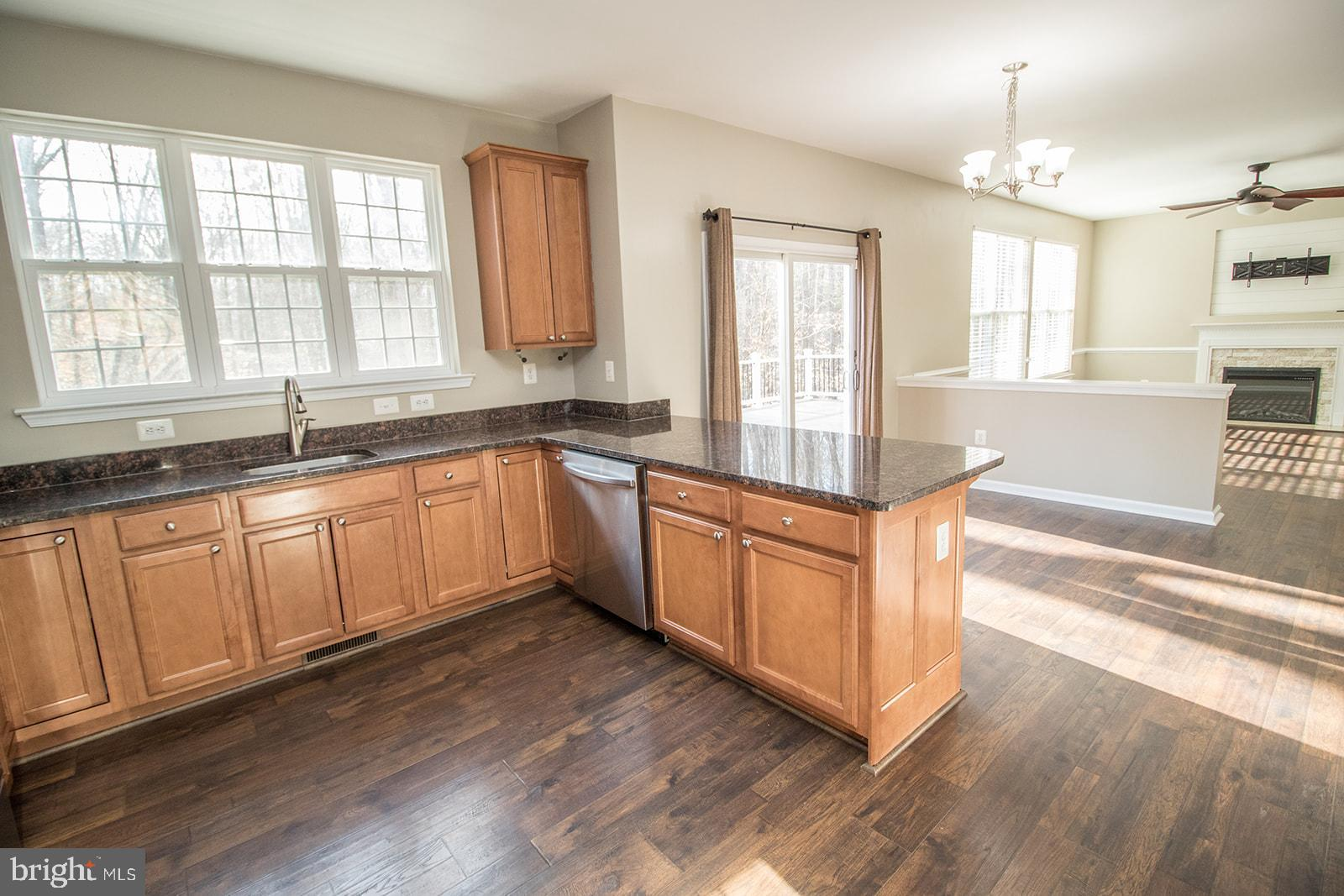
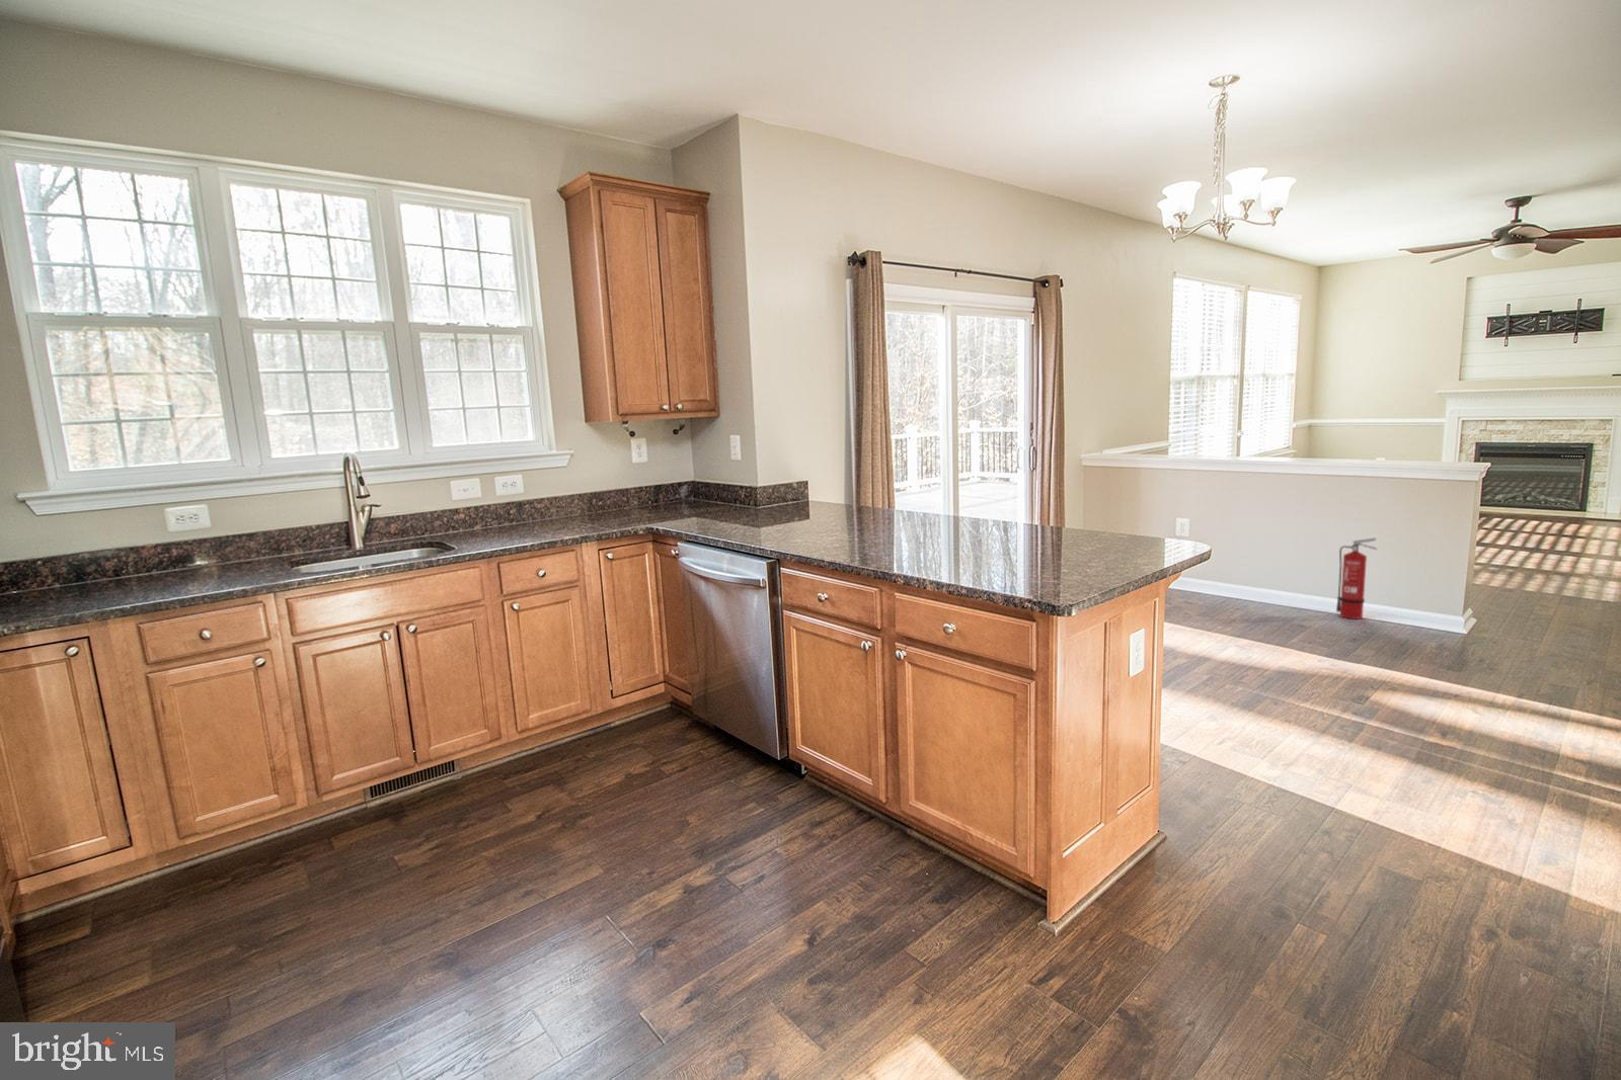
+ fire extinguisher [1335,536,1379,621]
